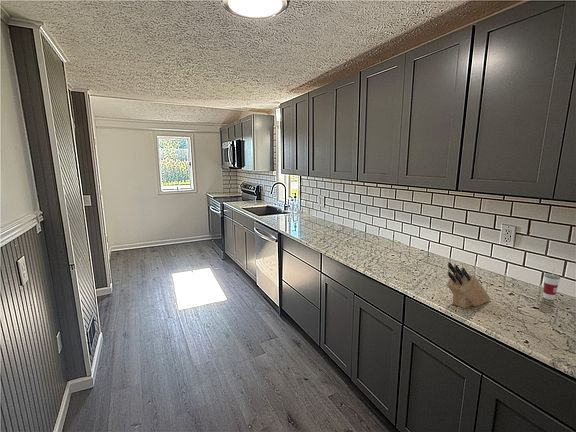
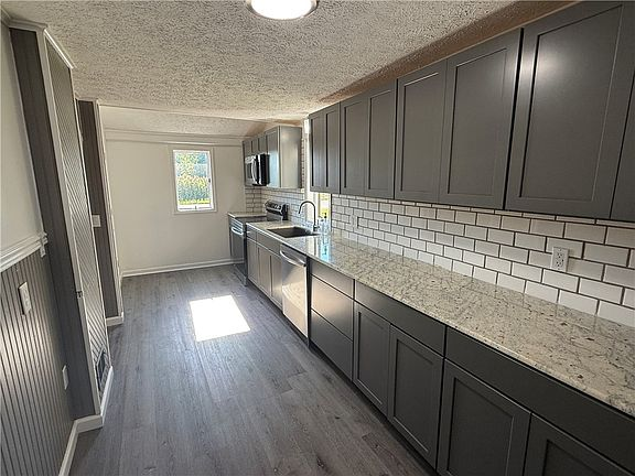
- cup [542,267,561,301]
- knife block [446,261,492,309]
